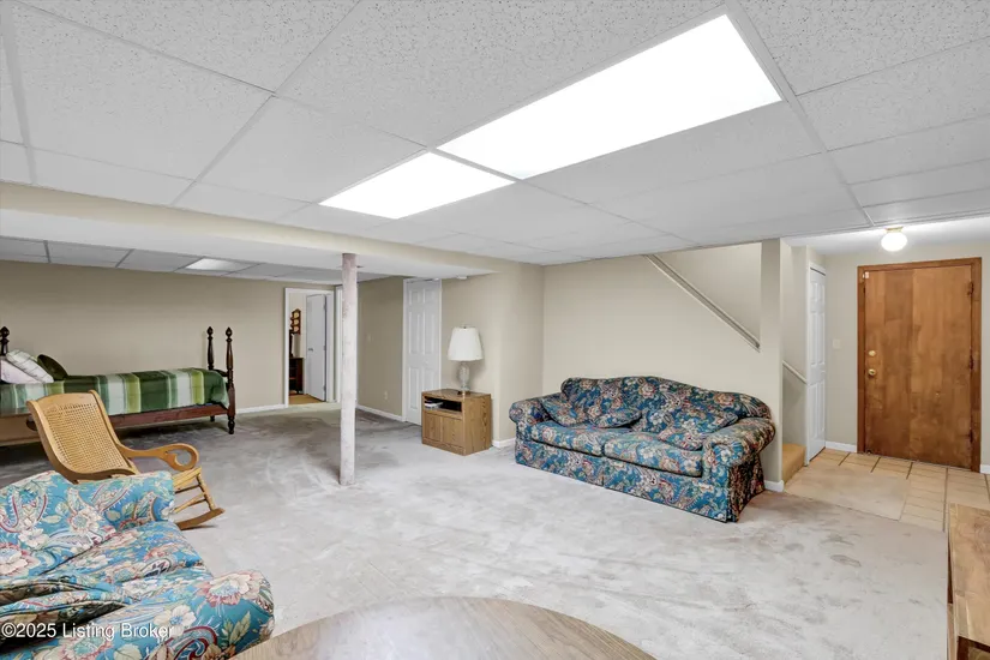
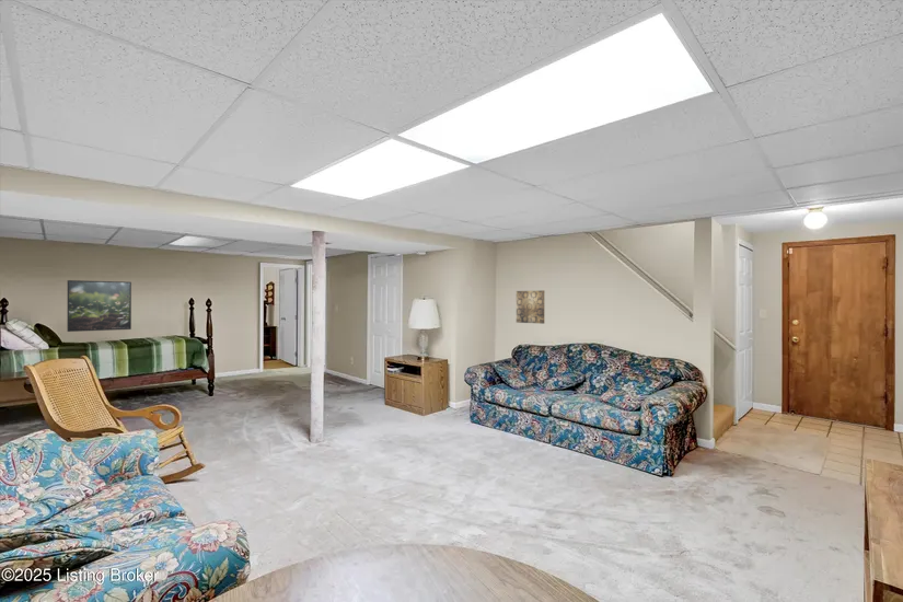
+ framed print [66,279,132,333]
+ wall art [516,289,545,325]
